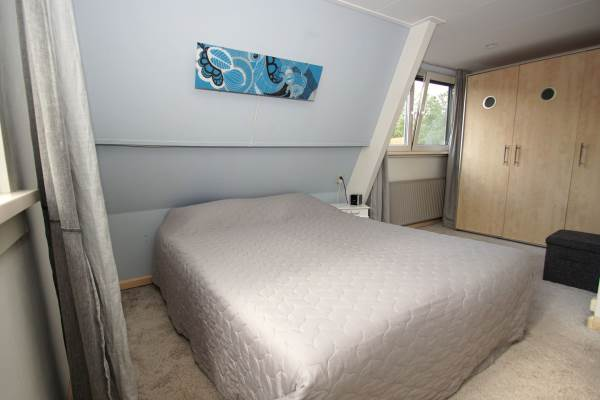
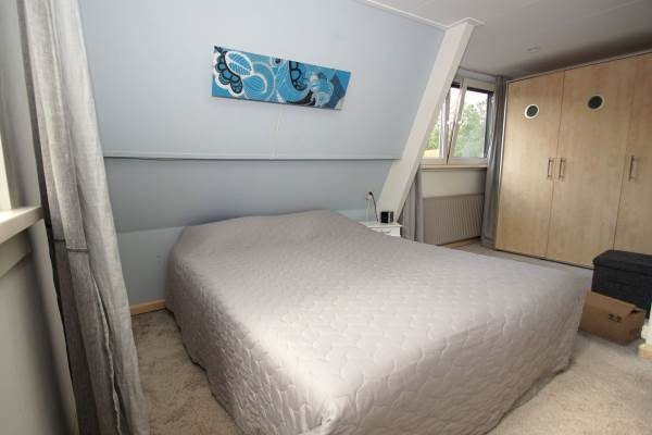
+ cardboard box [577,289,648,347]
